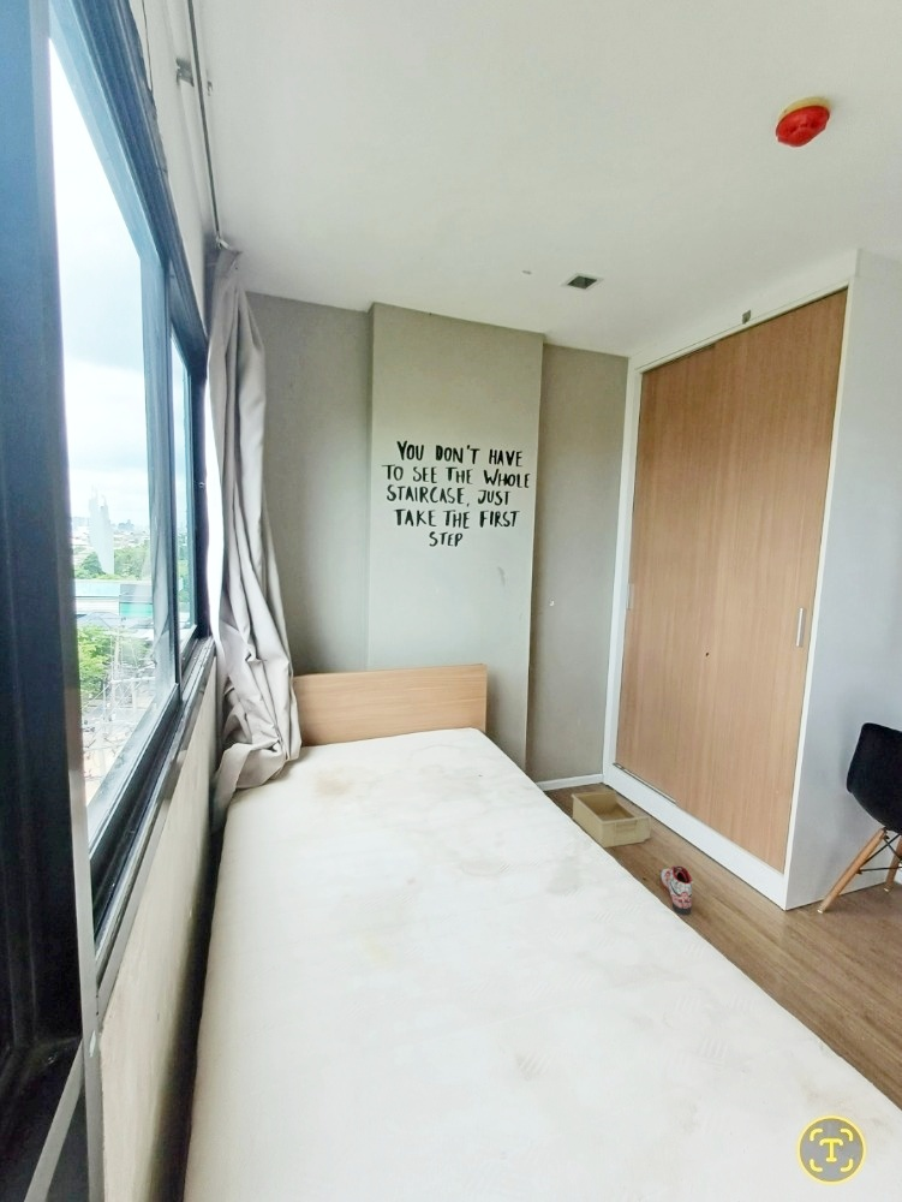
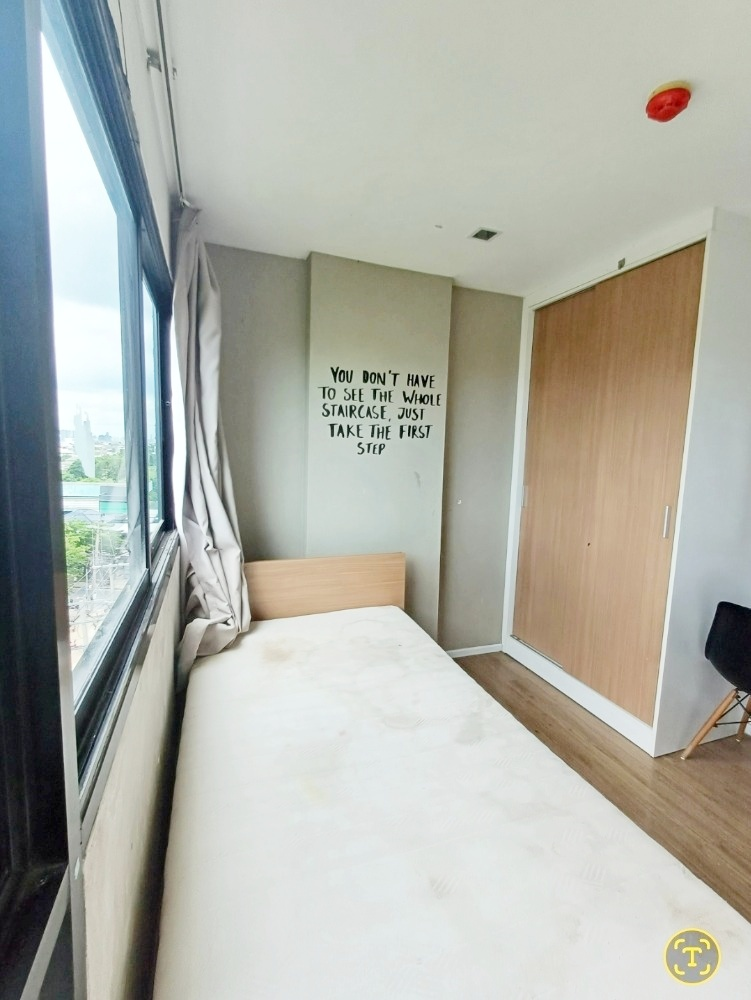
- sneaker [659,864,694,916]
- storage bin [571,789,652,849]
